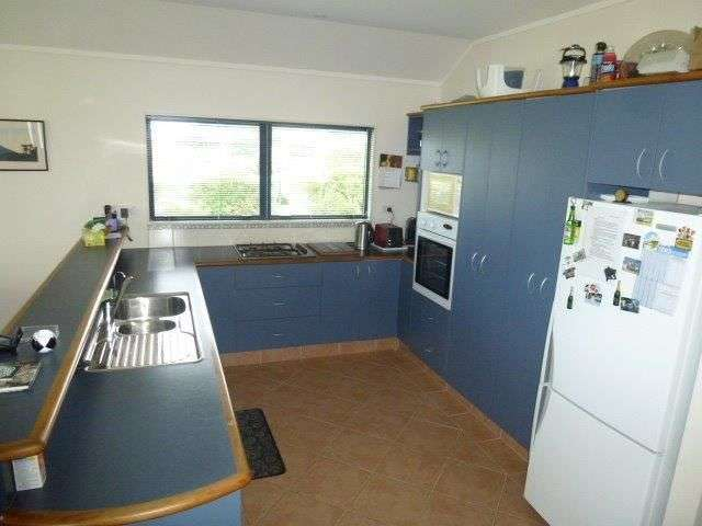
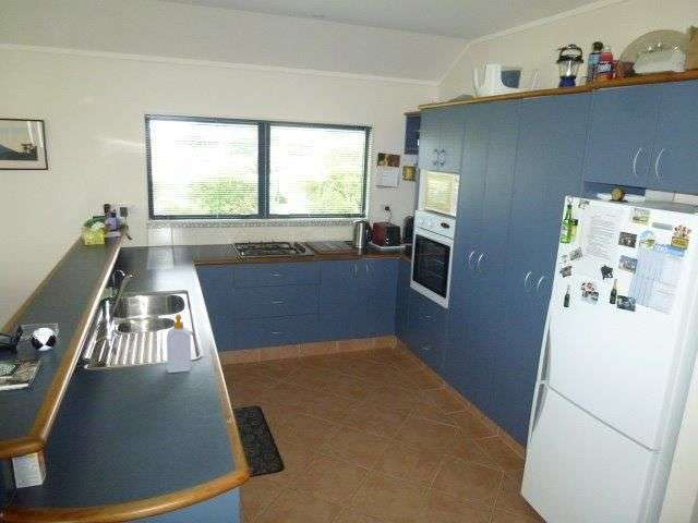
+ soap bottle [166,314,192,374]
